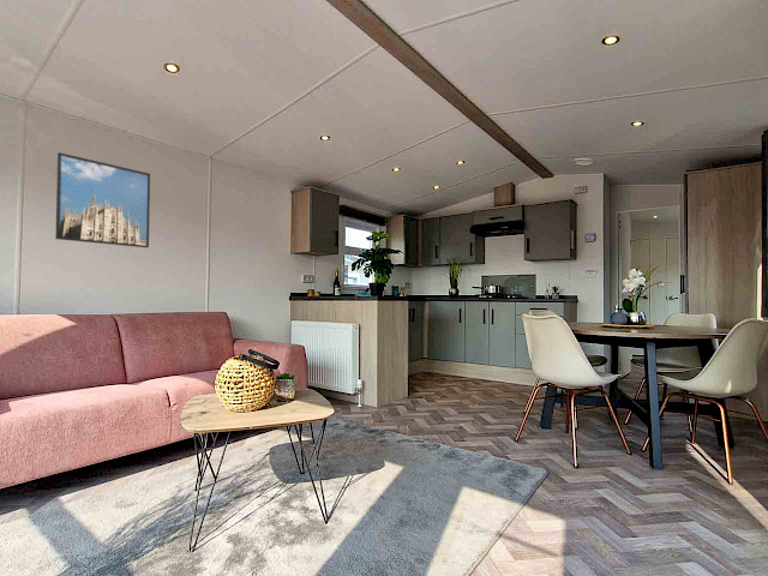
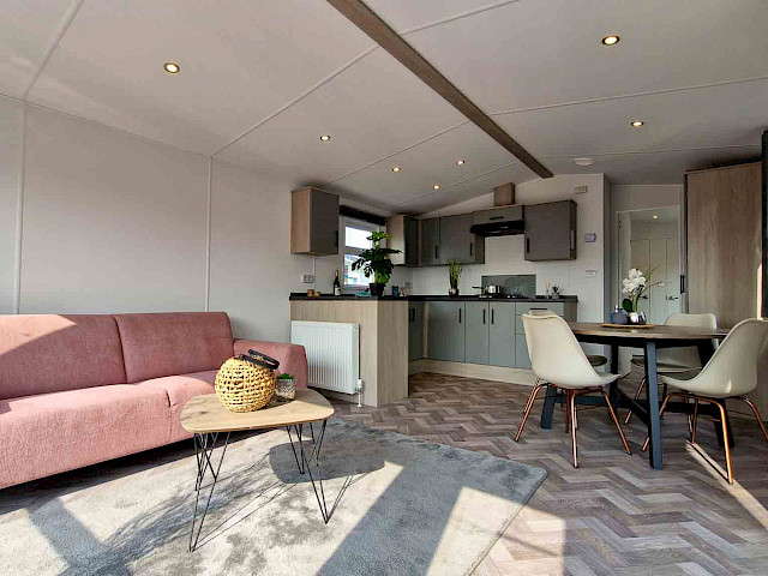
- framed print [54,151,151,248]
